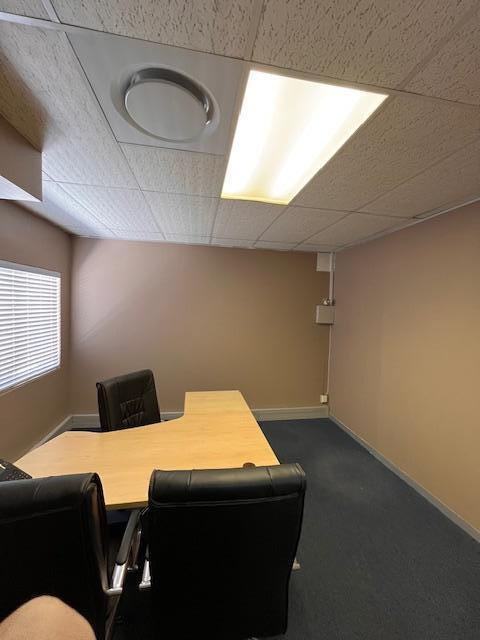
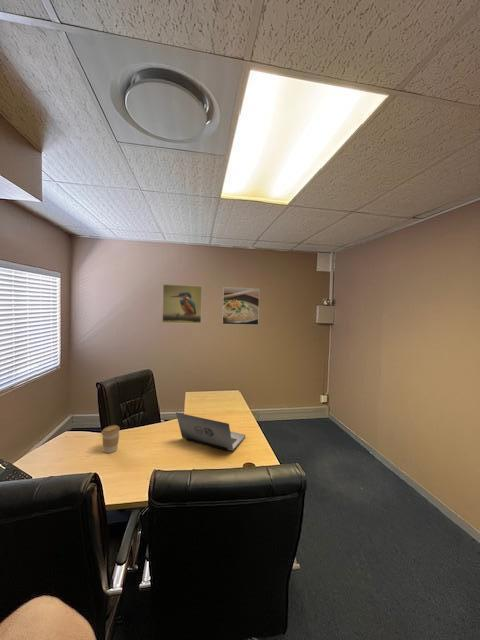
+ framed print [221,286,260,326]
+ coffee cup [100,424,121,454]
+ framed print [161,283,203,325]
+ laptop [175,412,247,452]
